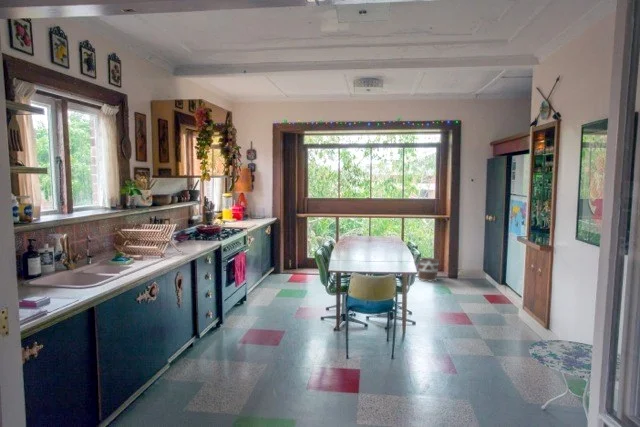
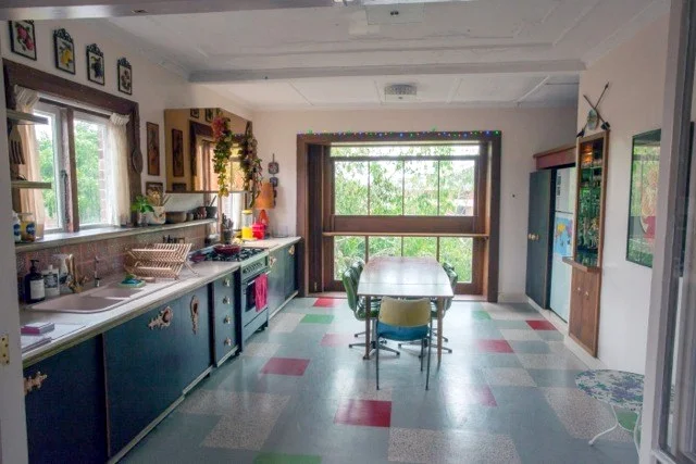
- bucket [417,256,440,283]
